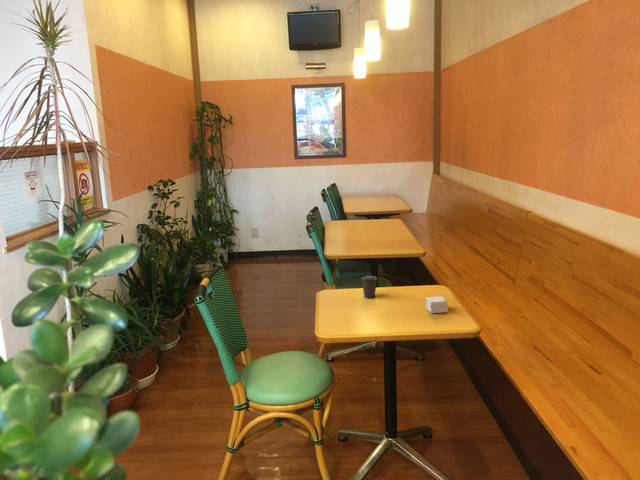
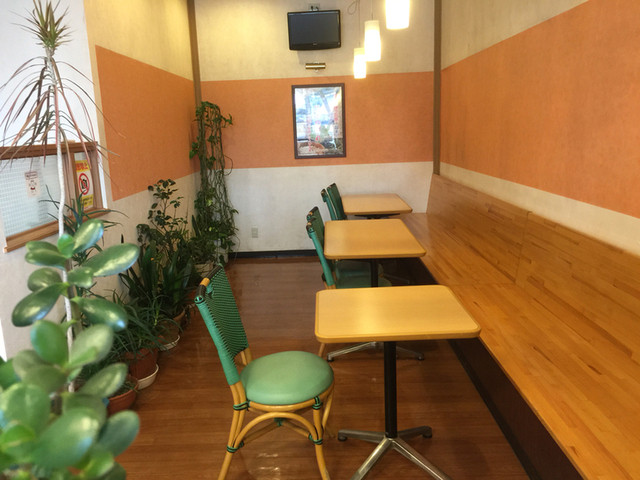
- small box [425,295,449,314]
- coffee cup [360,275,378,299]
